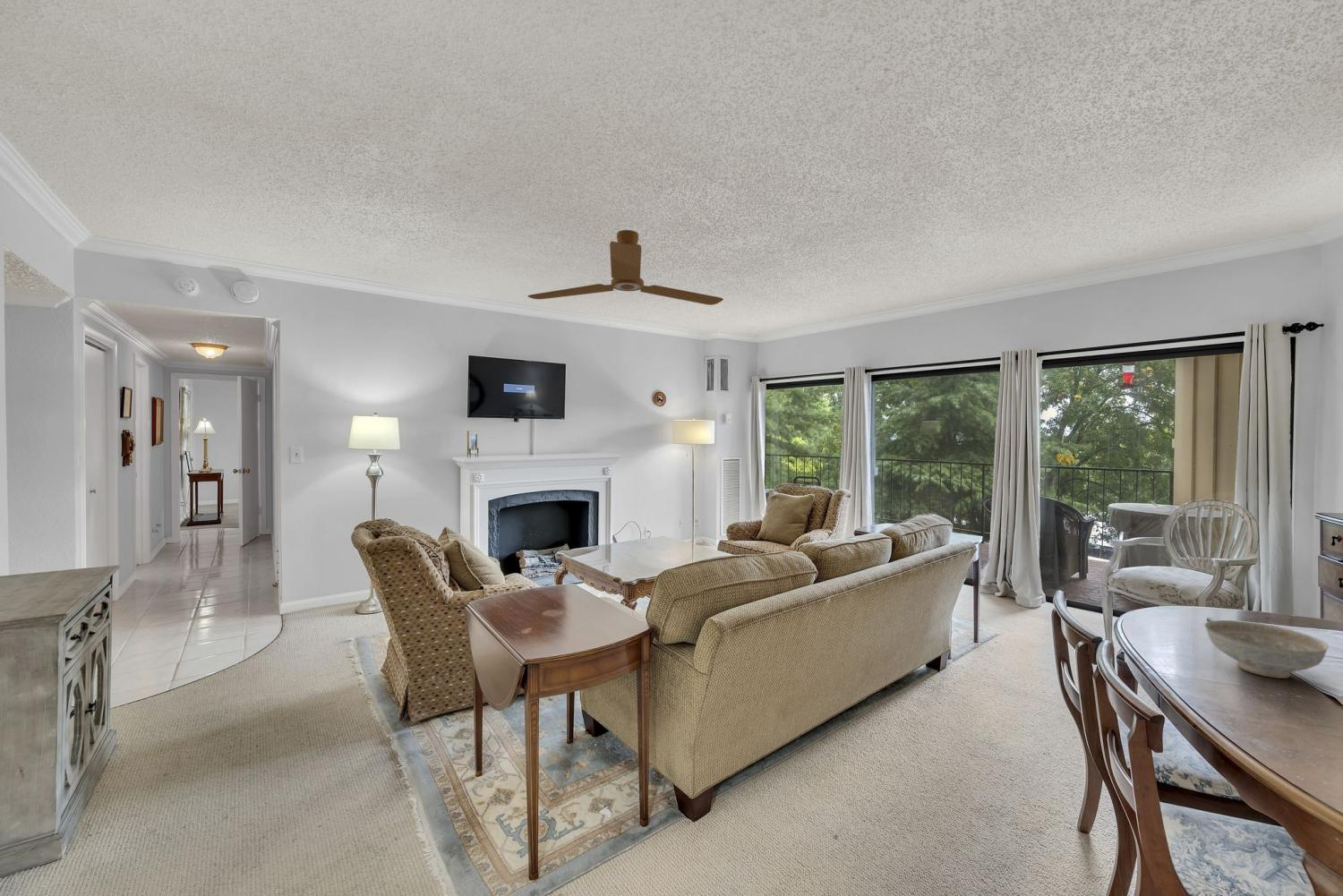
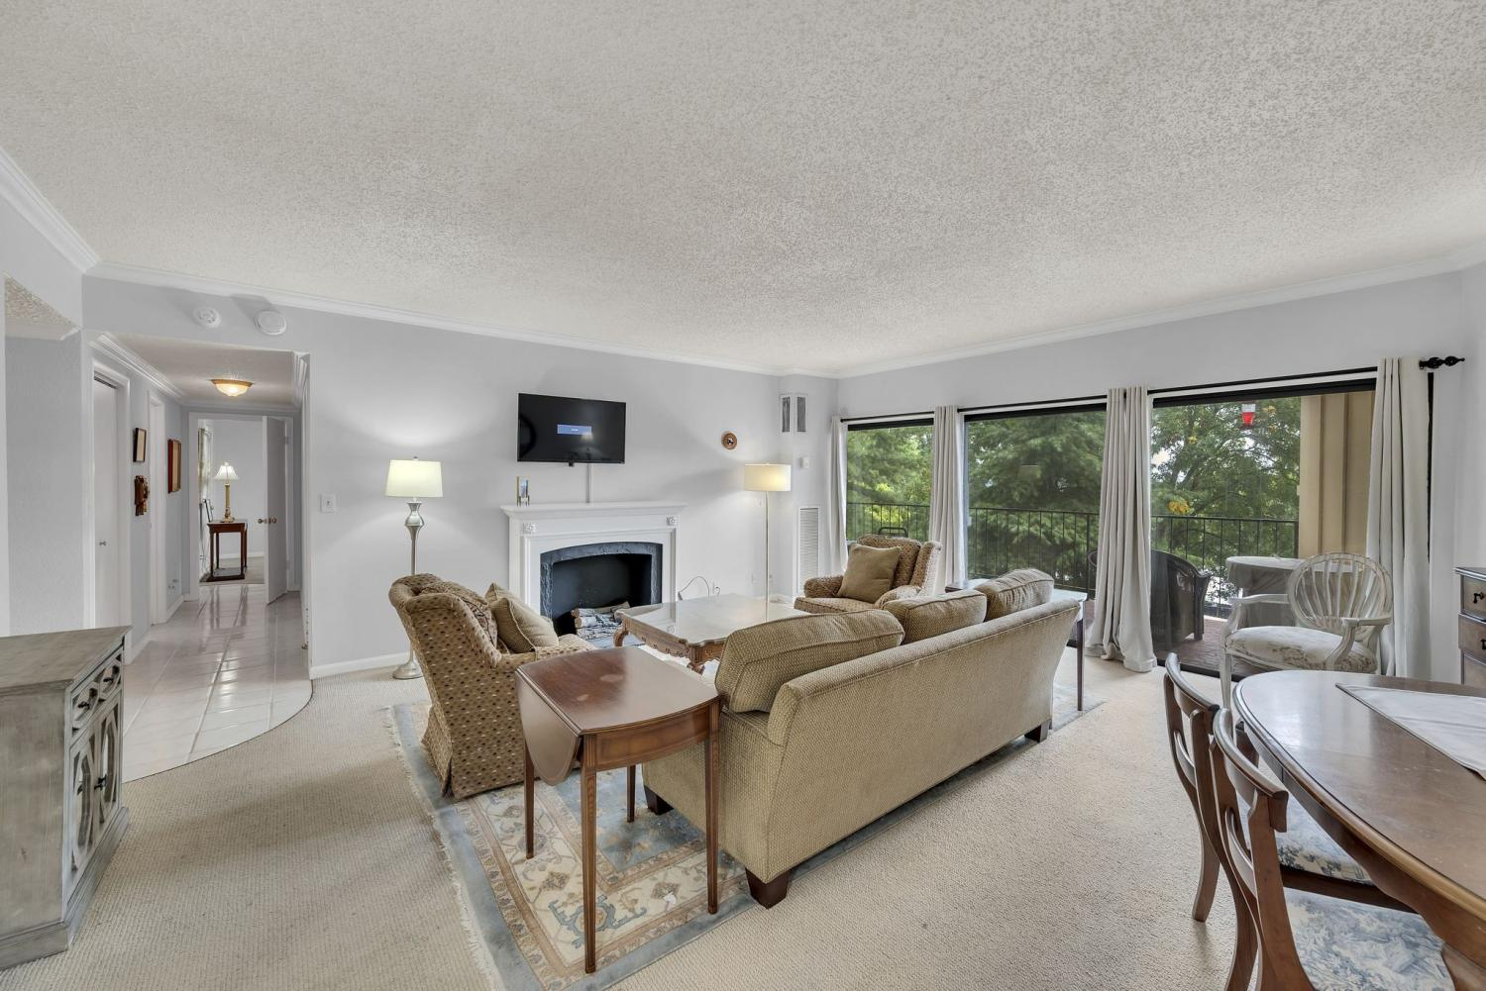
- decorative bowl [1203,619,1330,679]
- ceiling fan [526,229,724,306]
